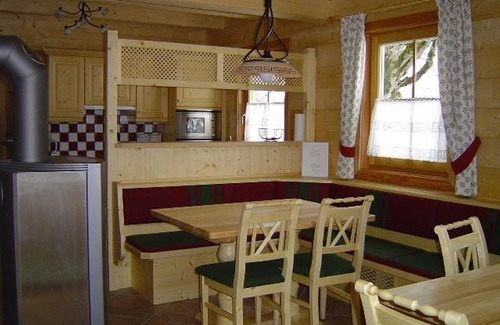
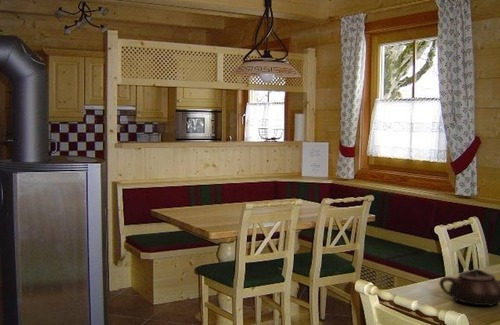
+ teapot [438,268,500,307]
